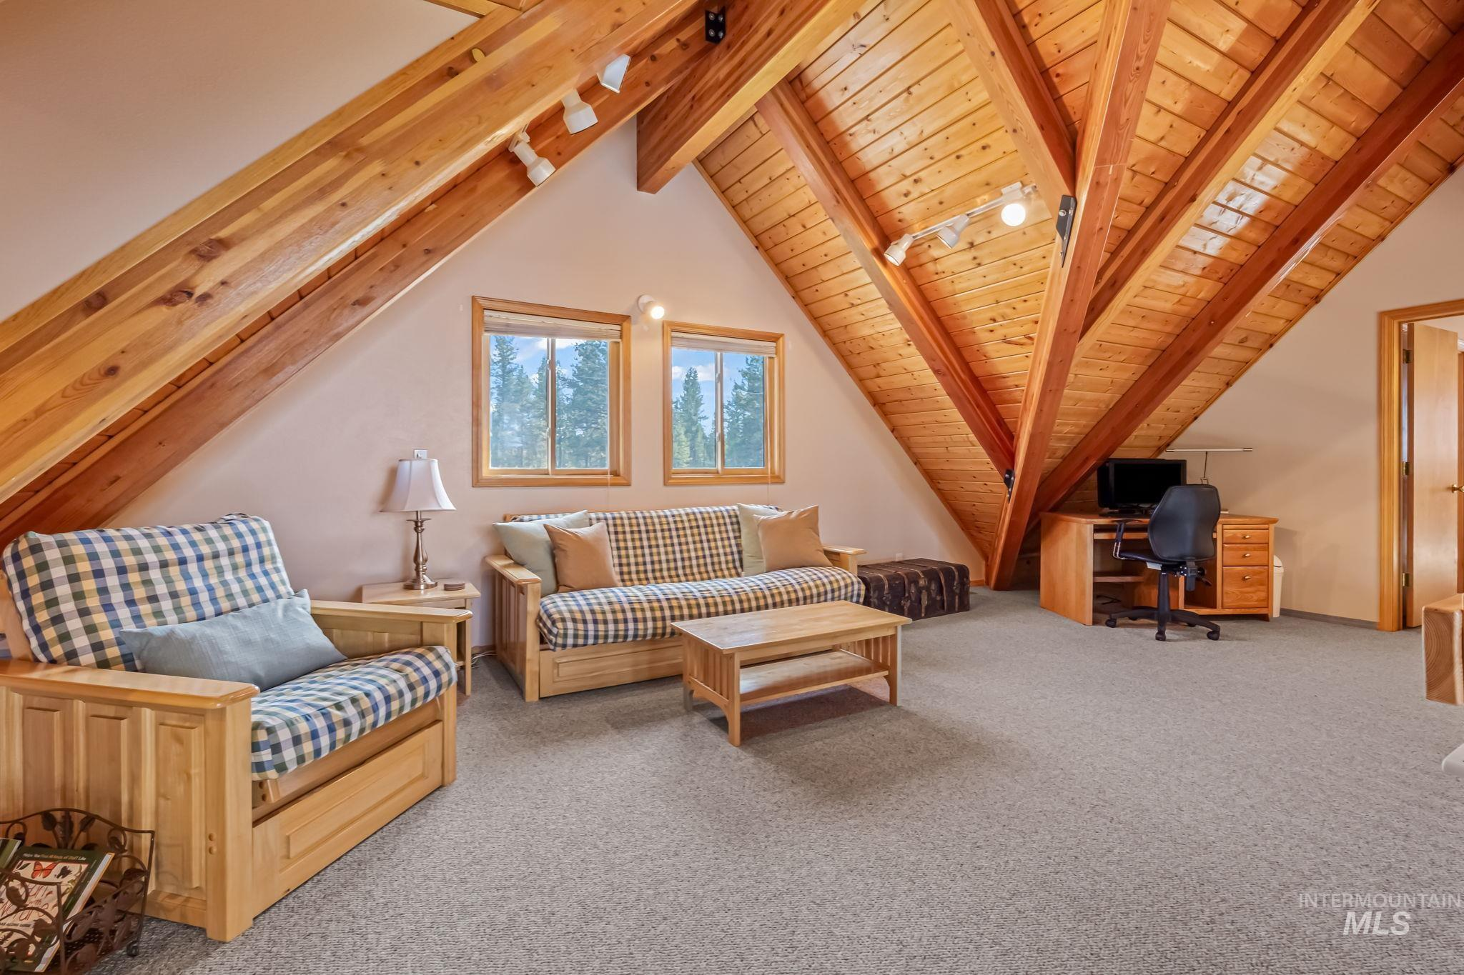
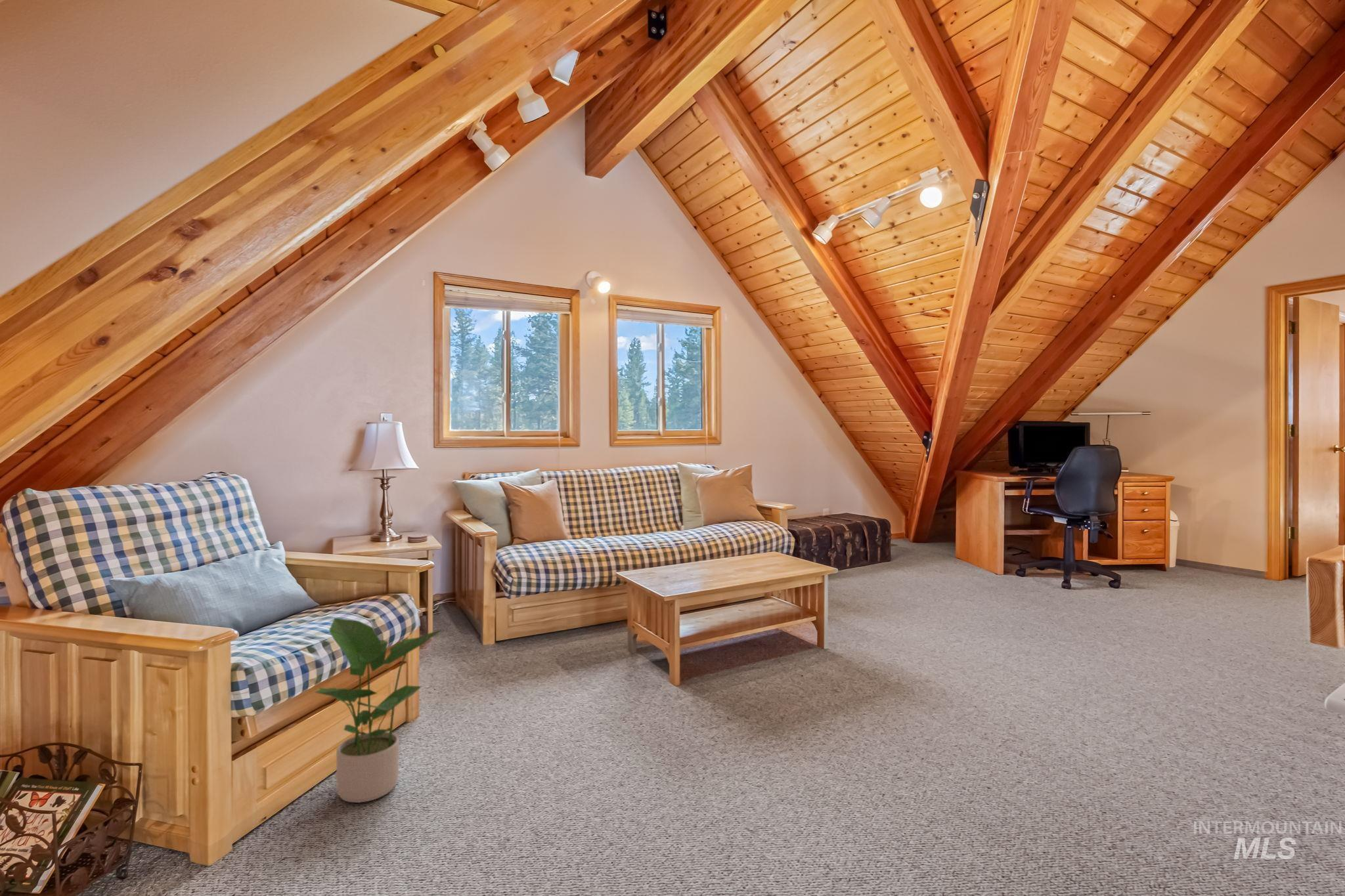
+ potted plant [315,618,444,803]
